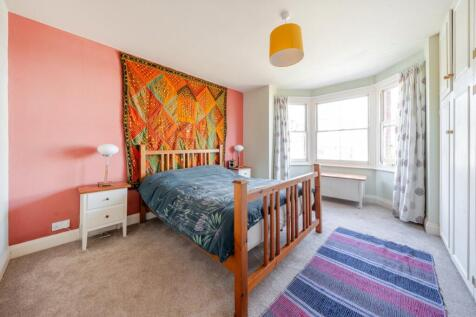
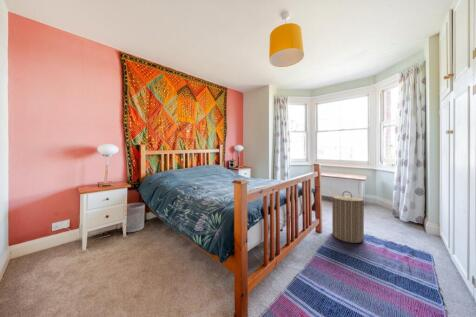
+ laundry hamper [329,190,369,244]
+ waste bin [125,202,146,233]
